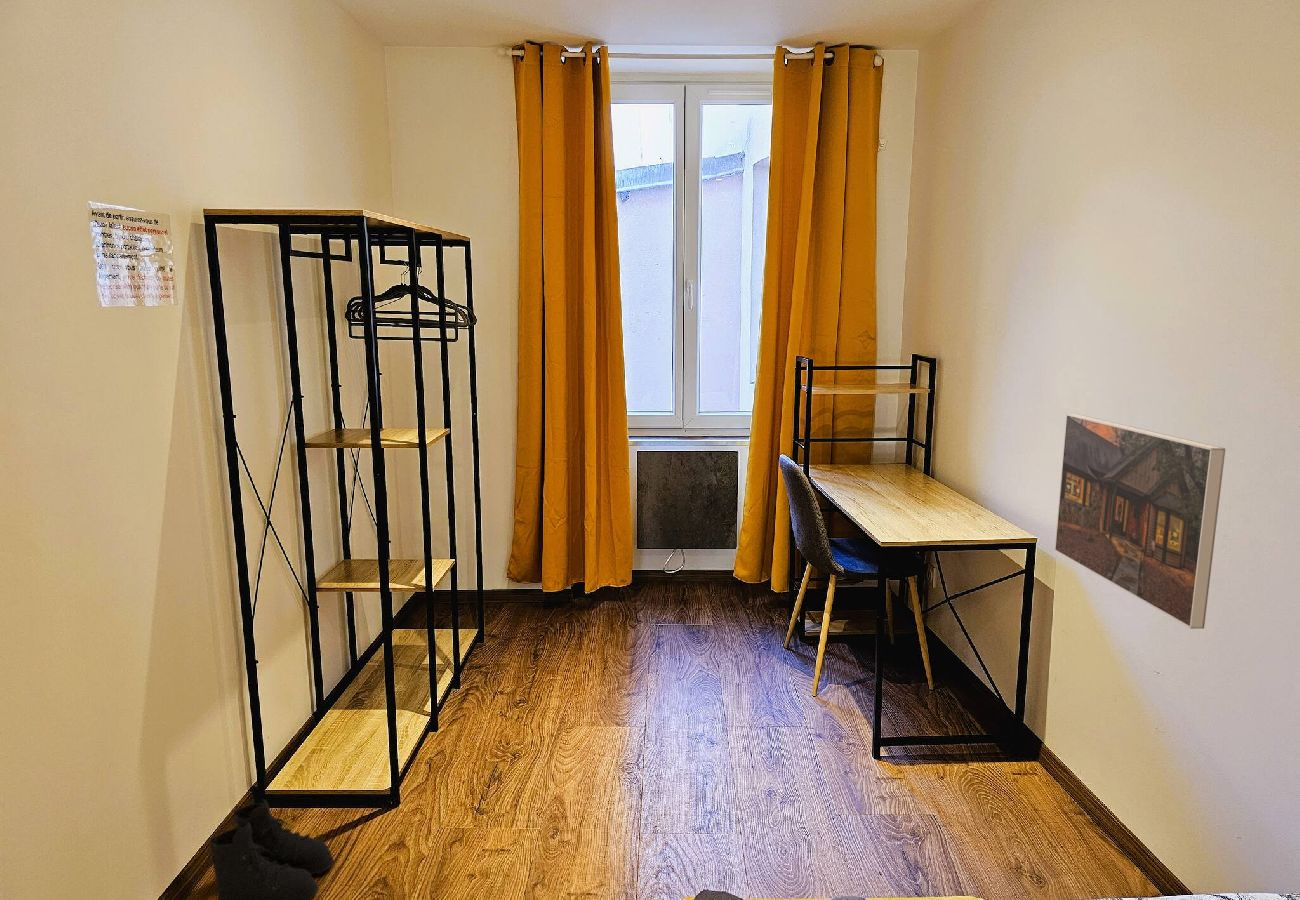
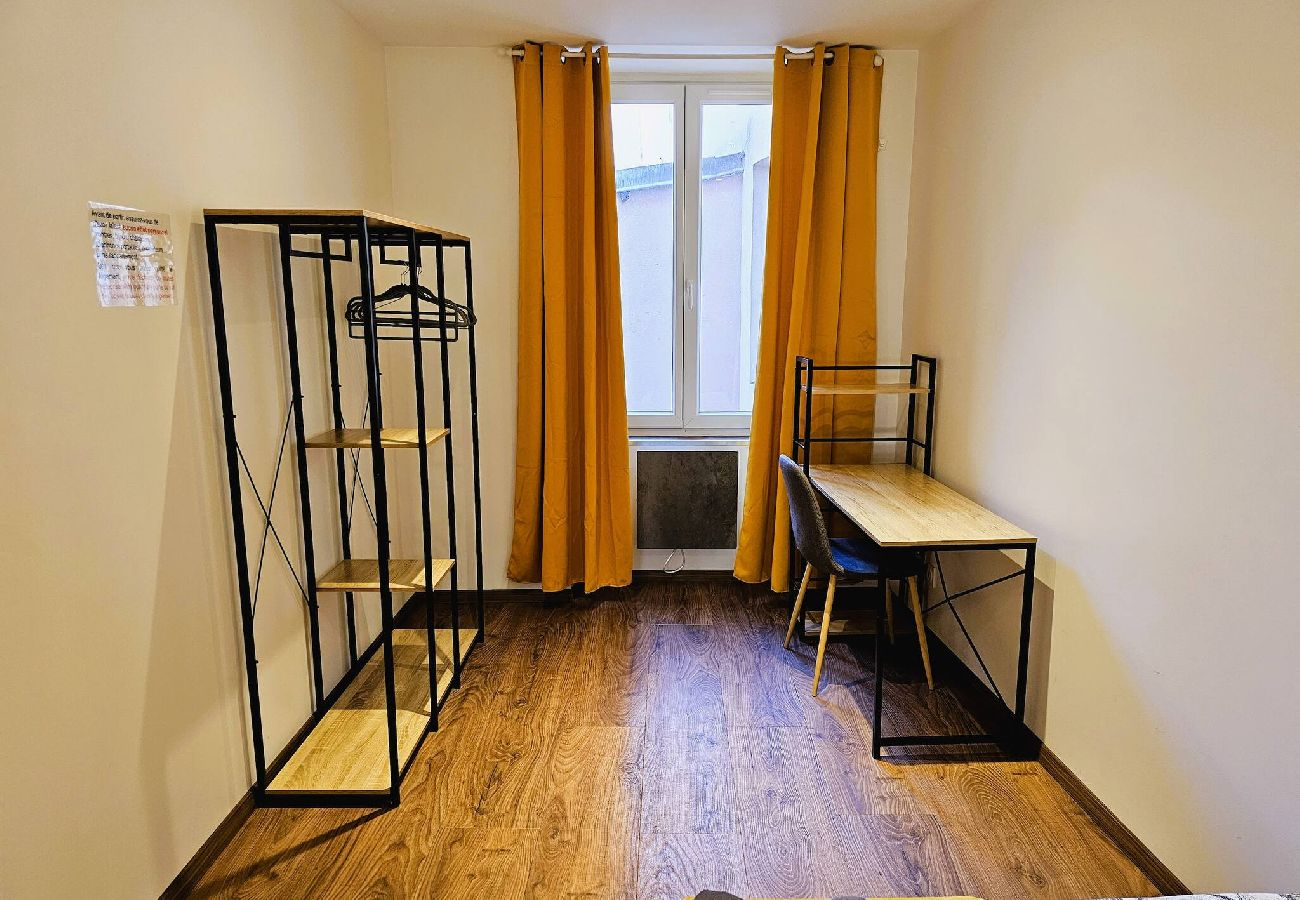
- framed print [1054,413,1226,630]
- boots [207,798,335,900]
